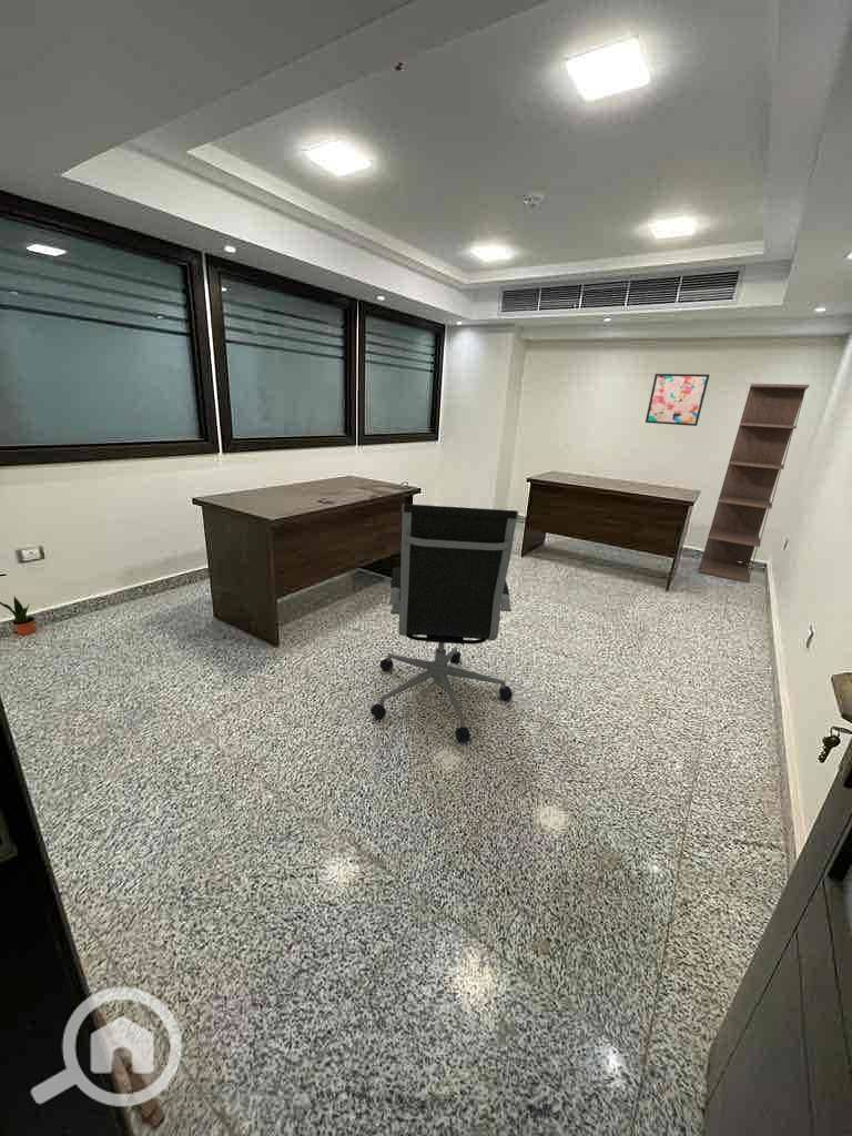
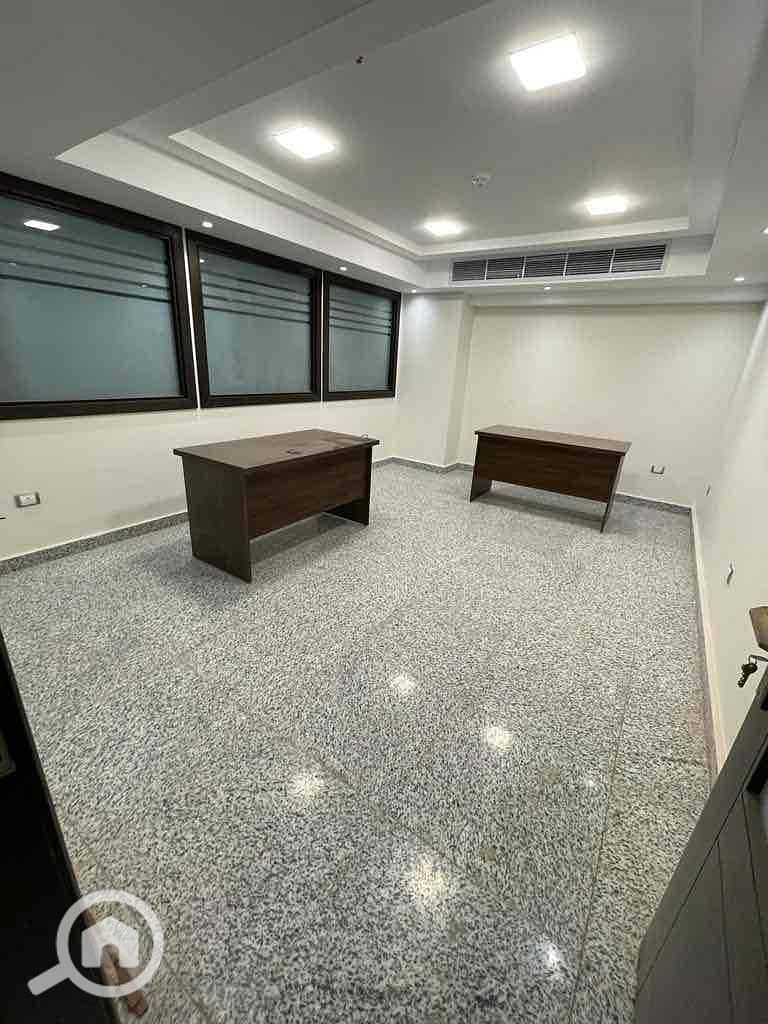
- office chair [369,503,519,743]
- bookcase [697,383,810,584]
- wall art [645,373,710,427]
- potted plant [0,596,37,636]
